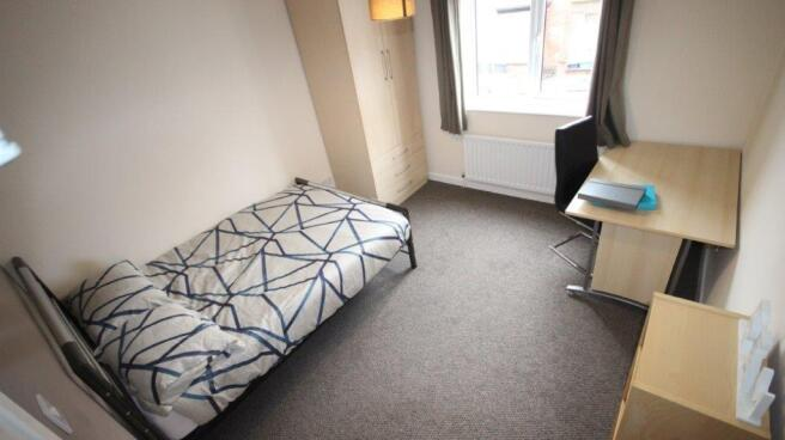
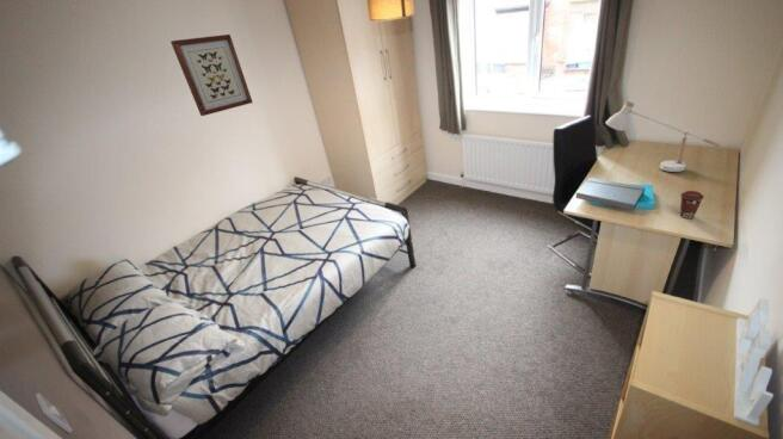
+ coffee cup [679,190,705,219]
+ wall art [169,33,254,117]
+ desk lamp [604,100,722,173]
